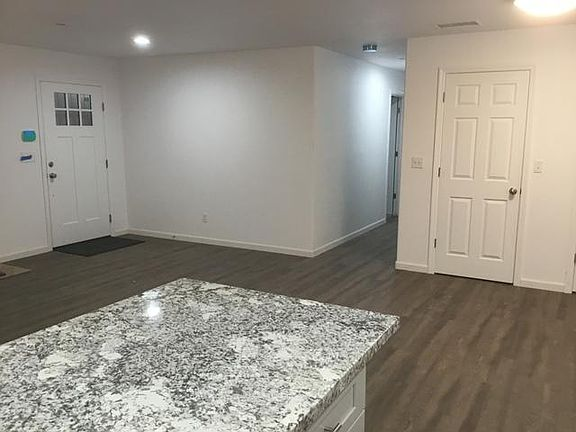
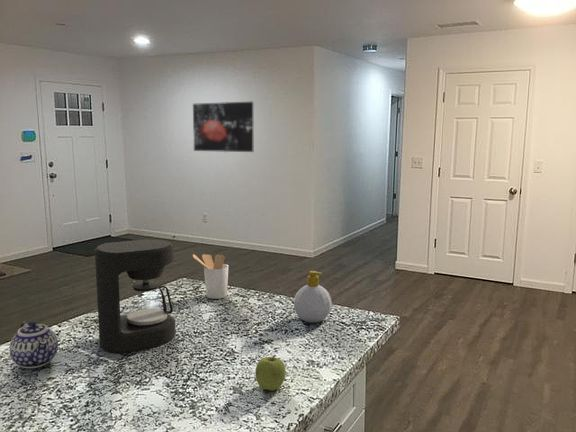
+ fruit [254,354,287,392]
+ coffee maker [94,239,177,354]
+ wall art [192,101,254,153]
+ soap bottle [293,270,333,324]
+ teapot [9,320,59,369]
+ utensil holder [192,253,230,300]
